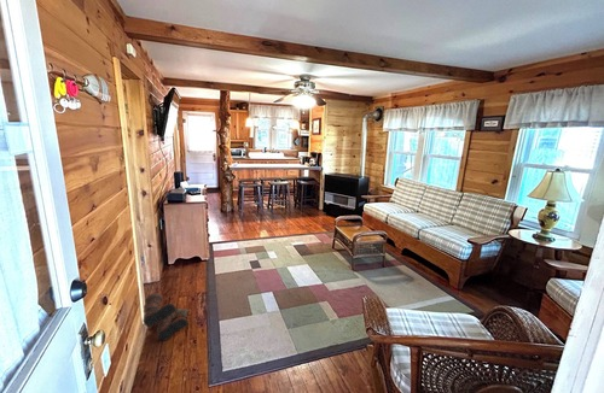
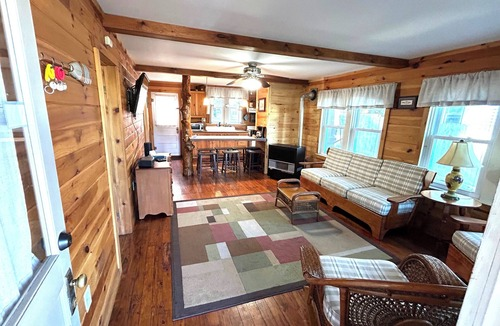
- boots [141,293,190,342]
